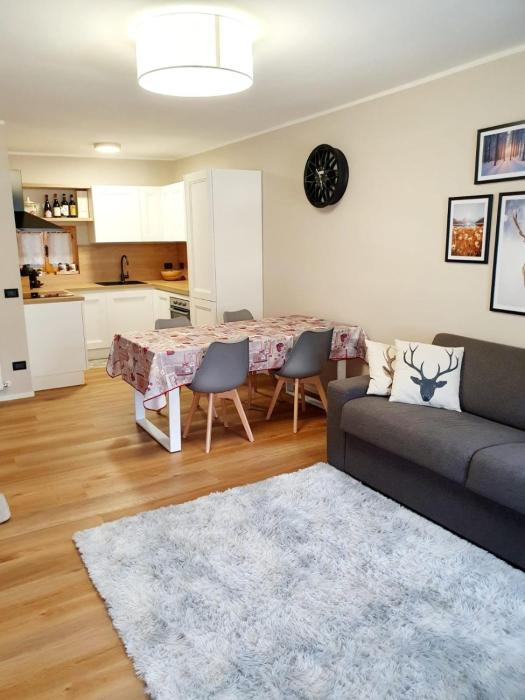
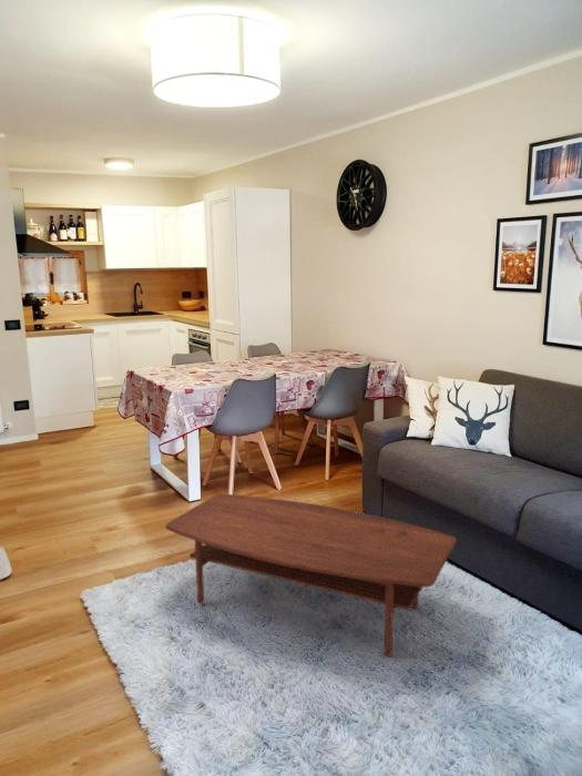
+ coffee table [164,493,458,657]
